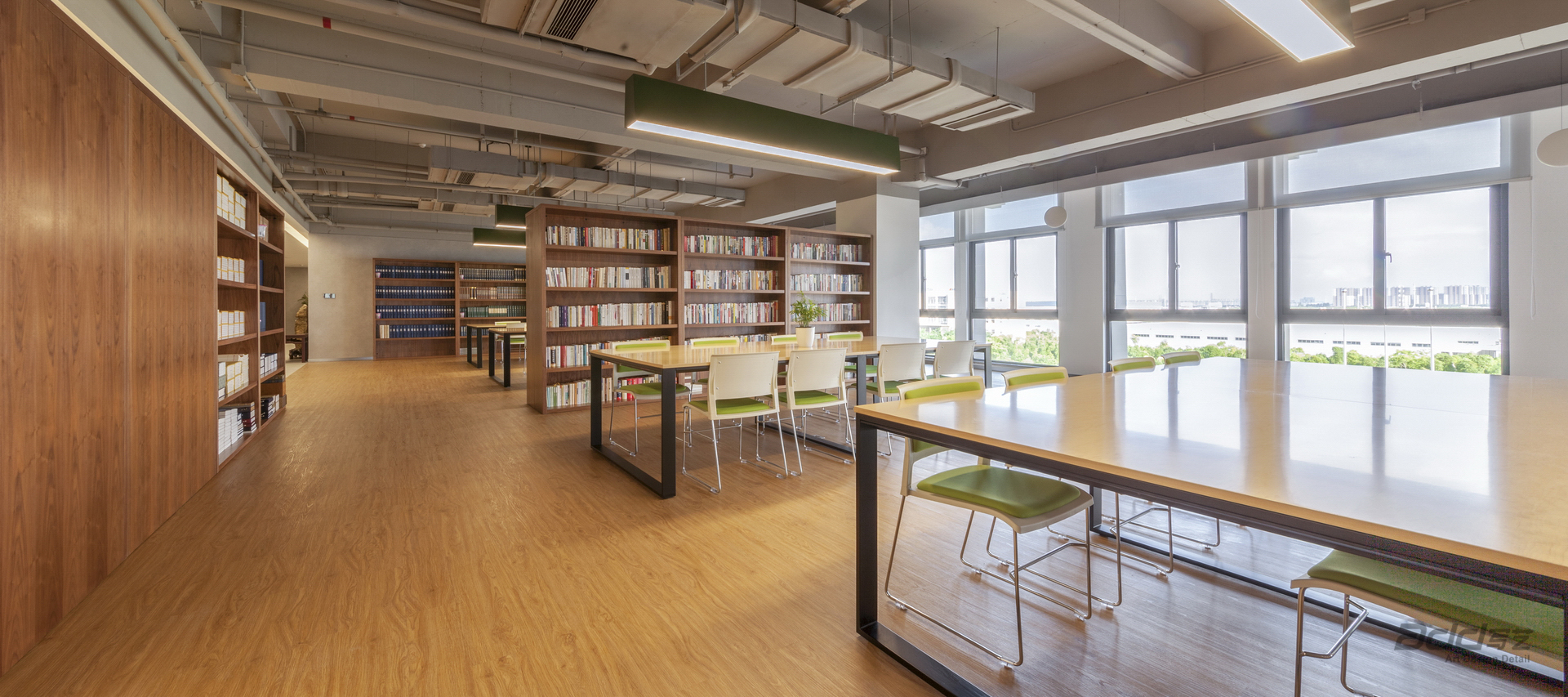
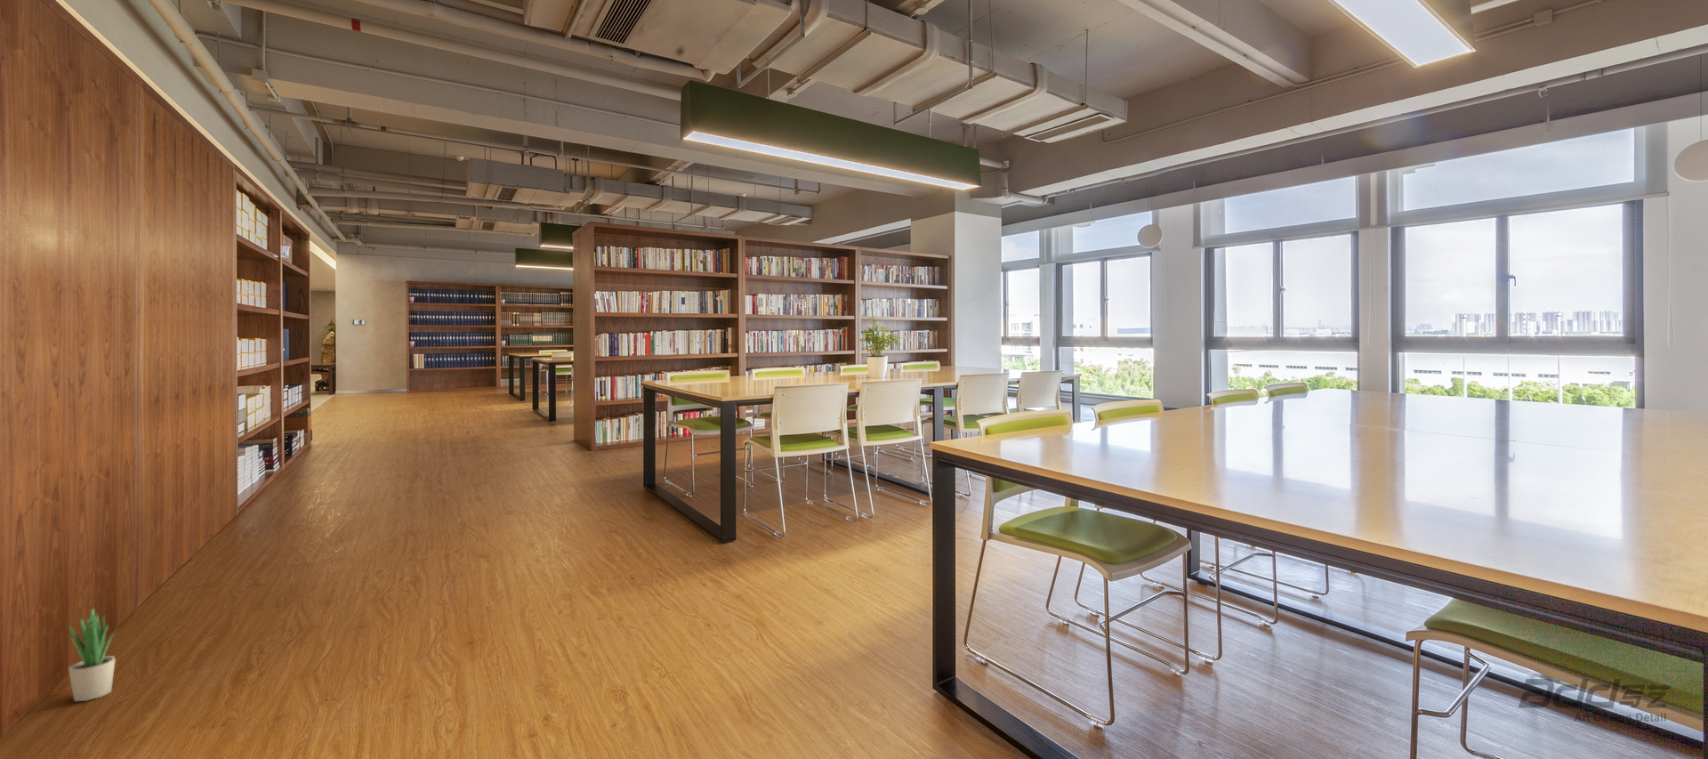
+ potted plant [65,604,119,702]
